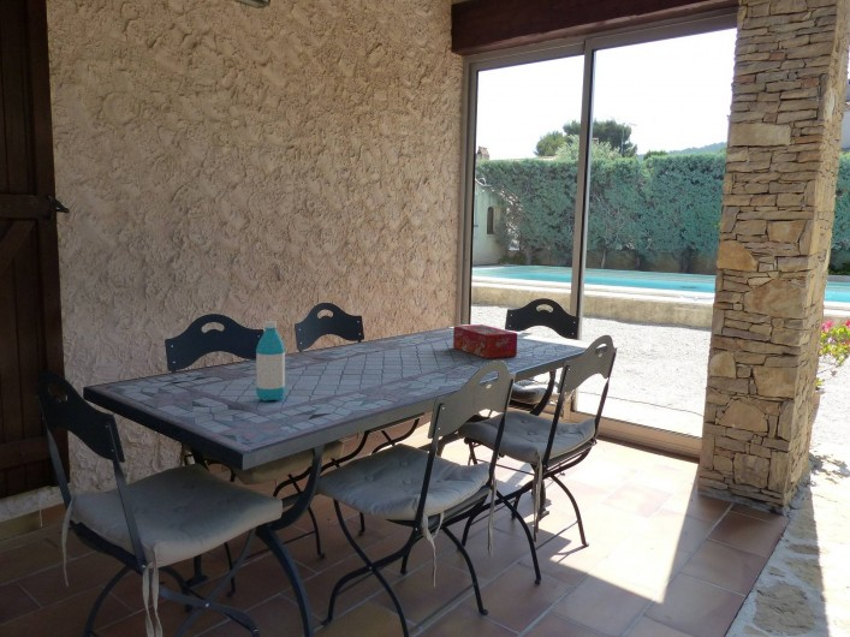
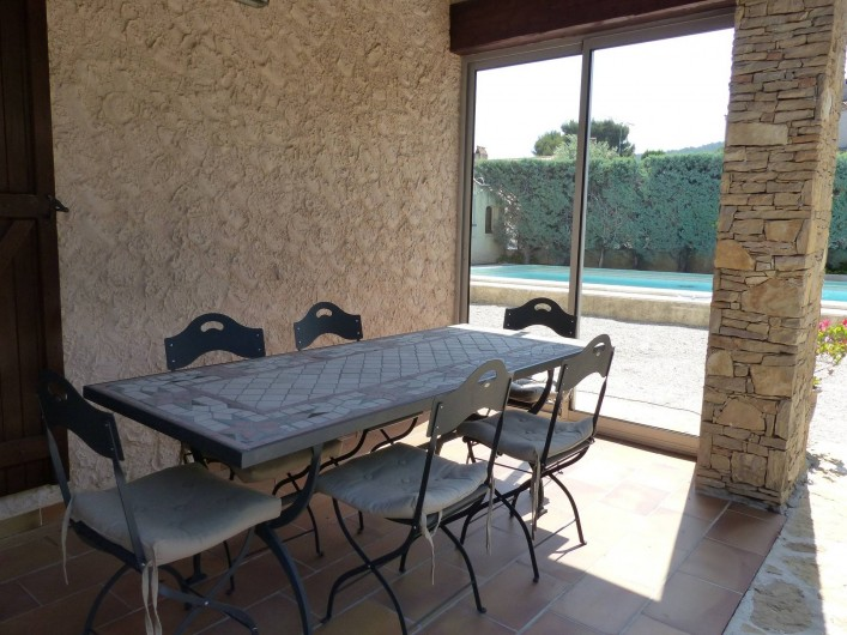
- tissue box [452,323,518,359]
- water bottle [255,320,286,403]
